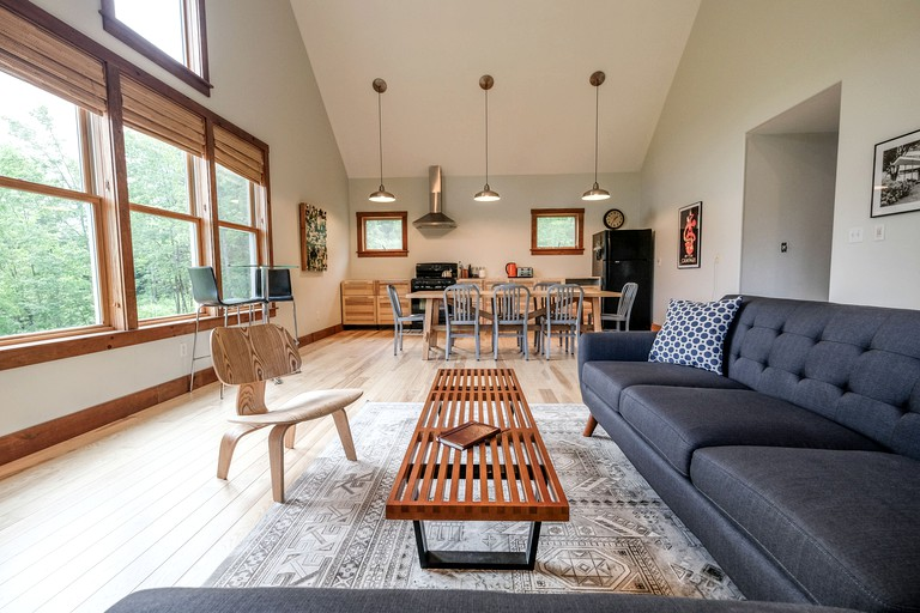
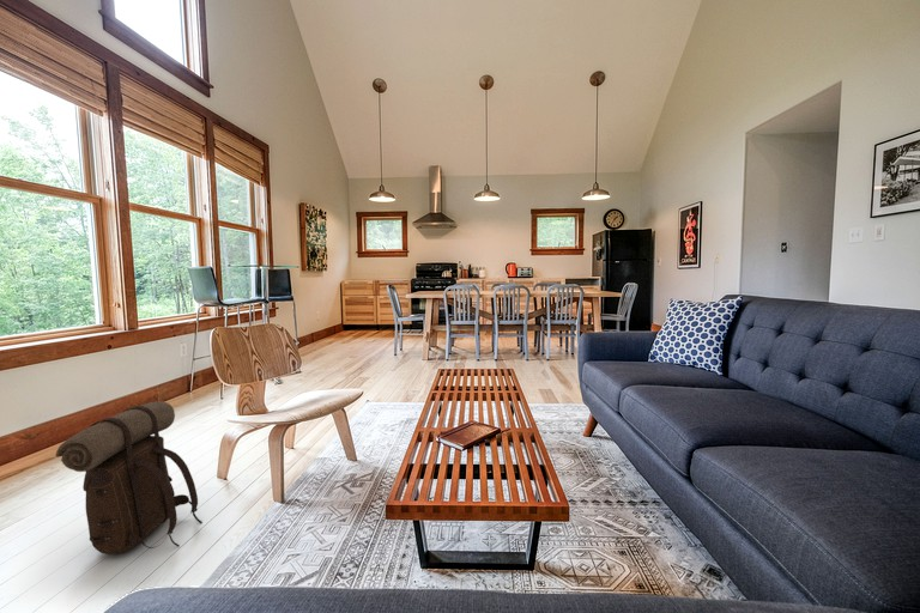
+ backpack [54,400,204,556]
